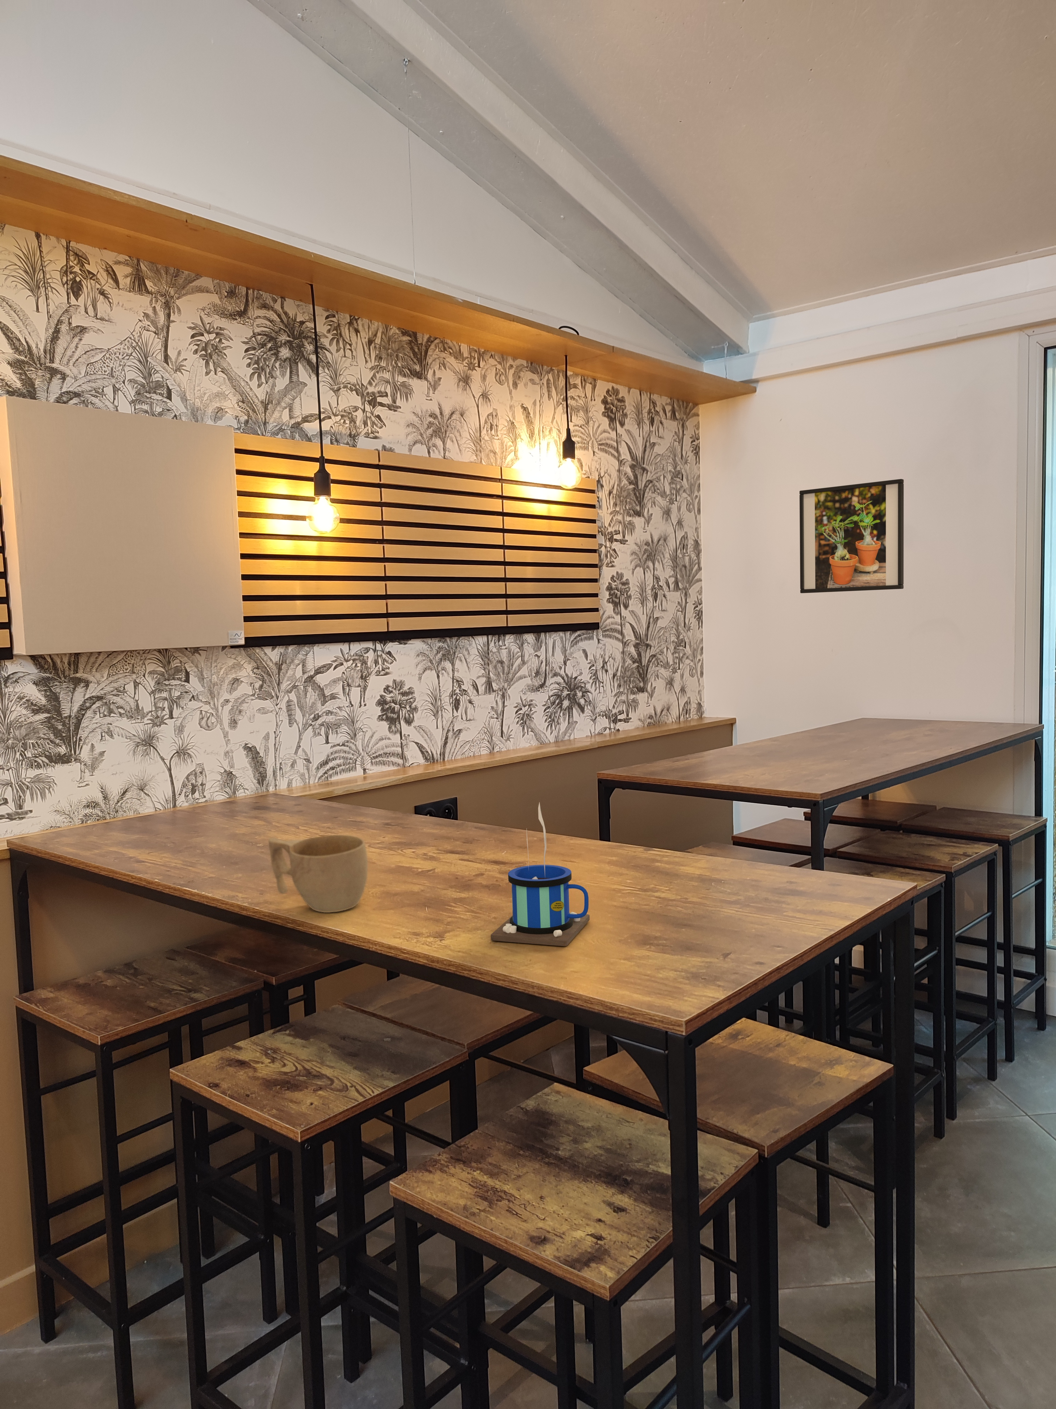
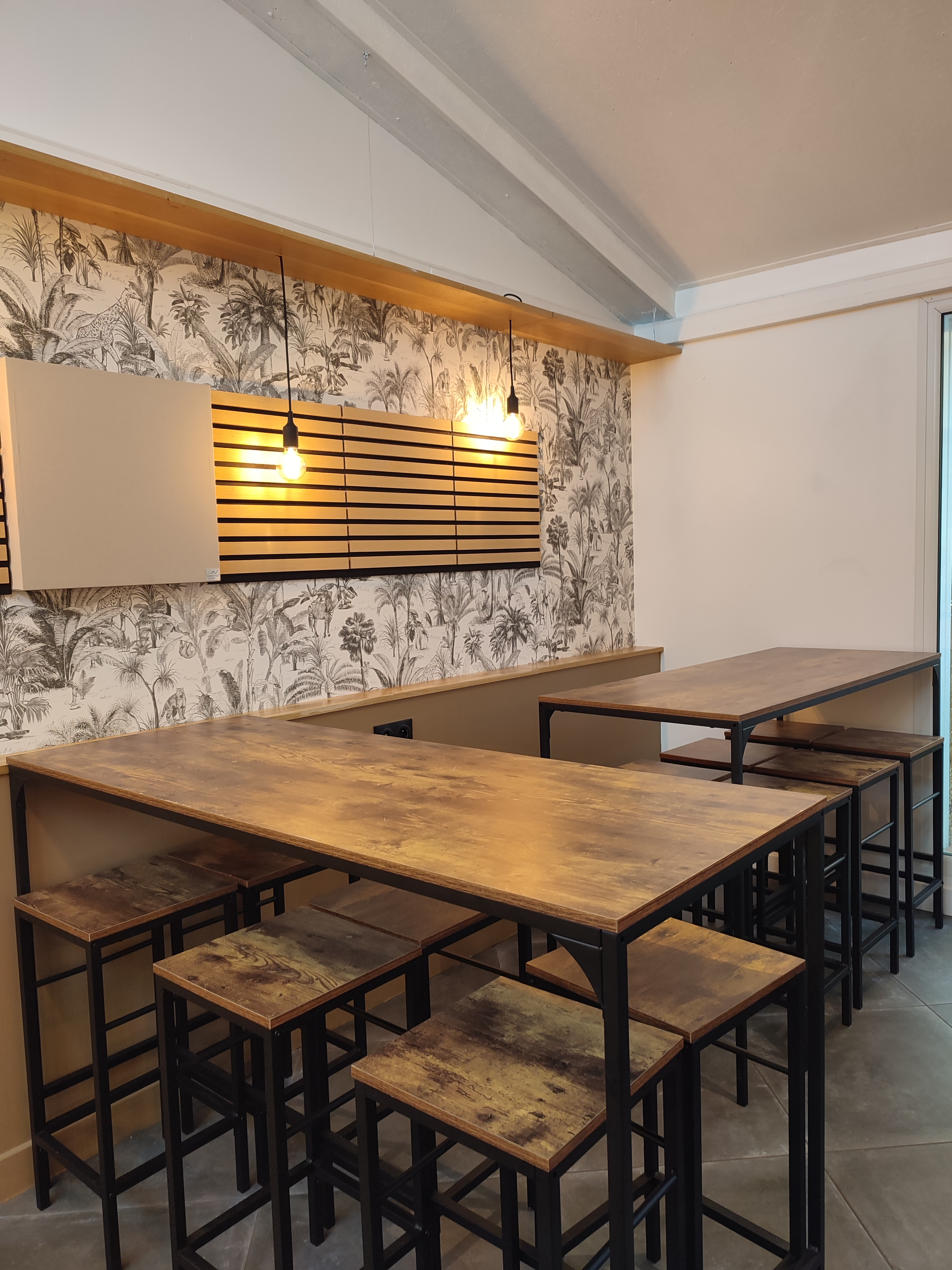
- mug [490,802,590,946]
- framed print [799,478,904,594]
- cup [268,834,368,913]
